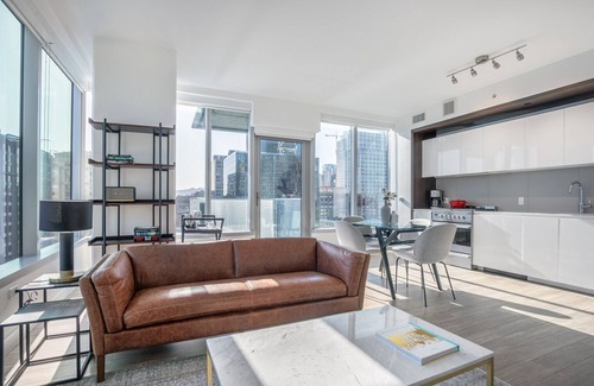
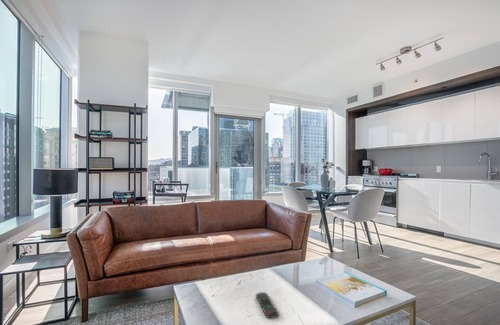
+ remote control [255,291,280,319]
